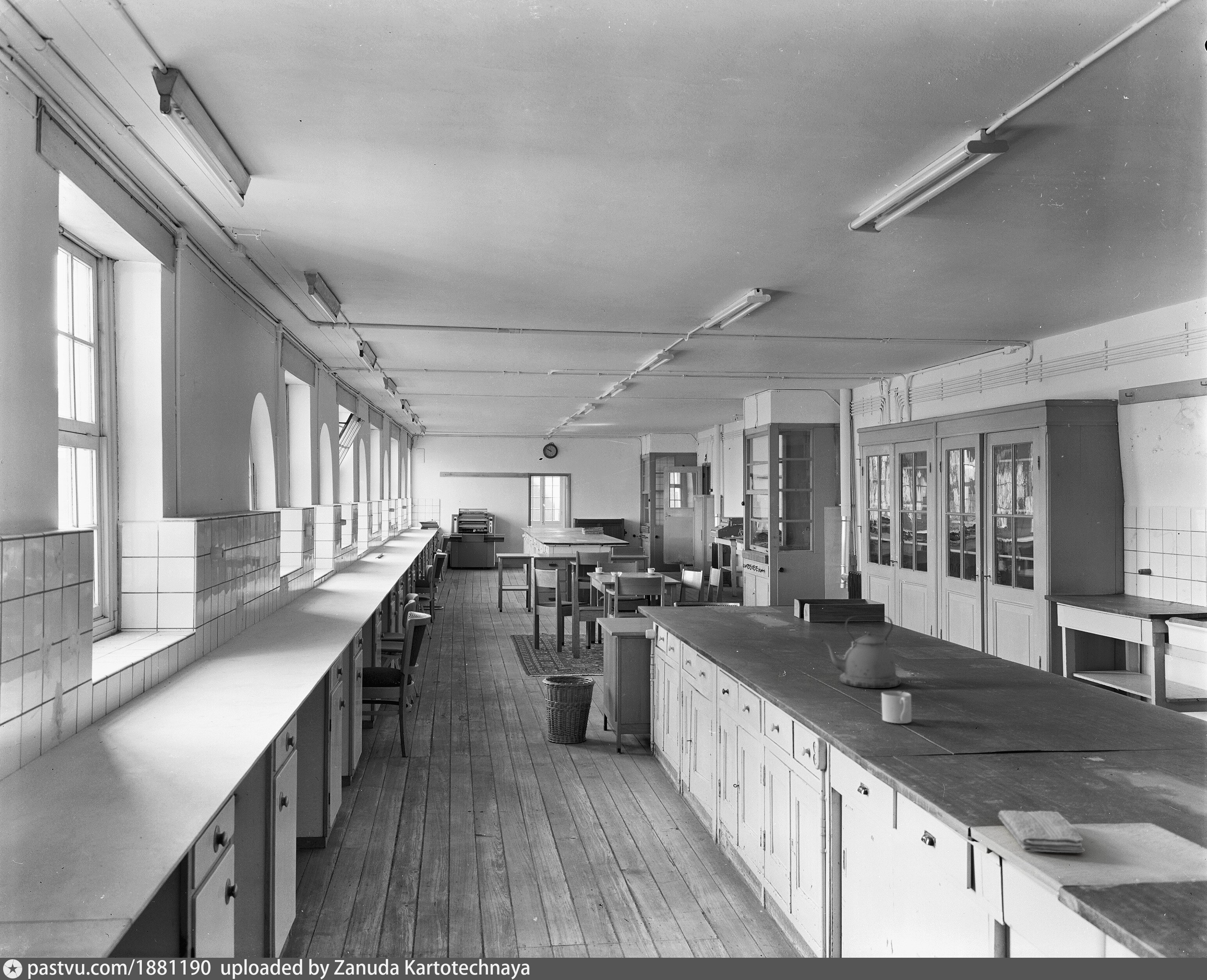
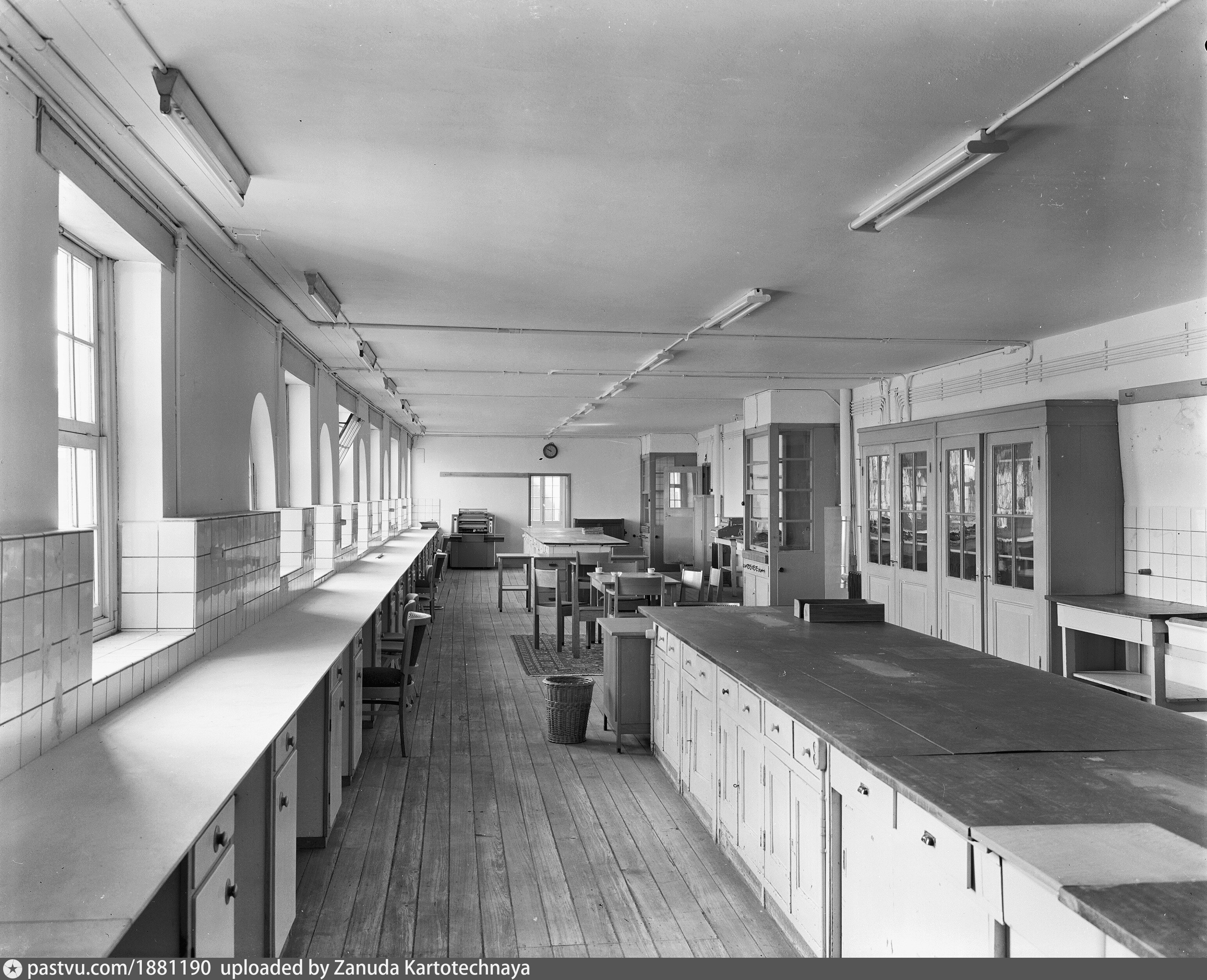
- kettle [821,615,901,689]
- washcloth [998,810,1085,853]
- mug [881,691,912,724]
